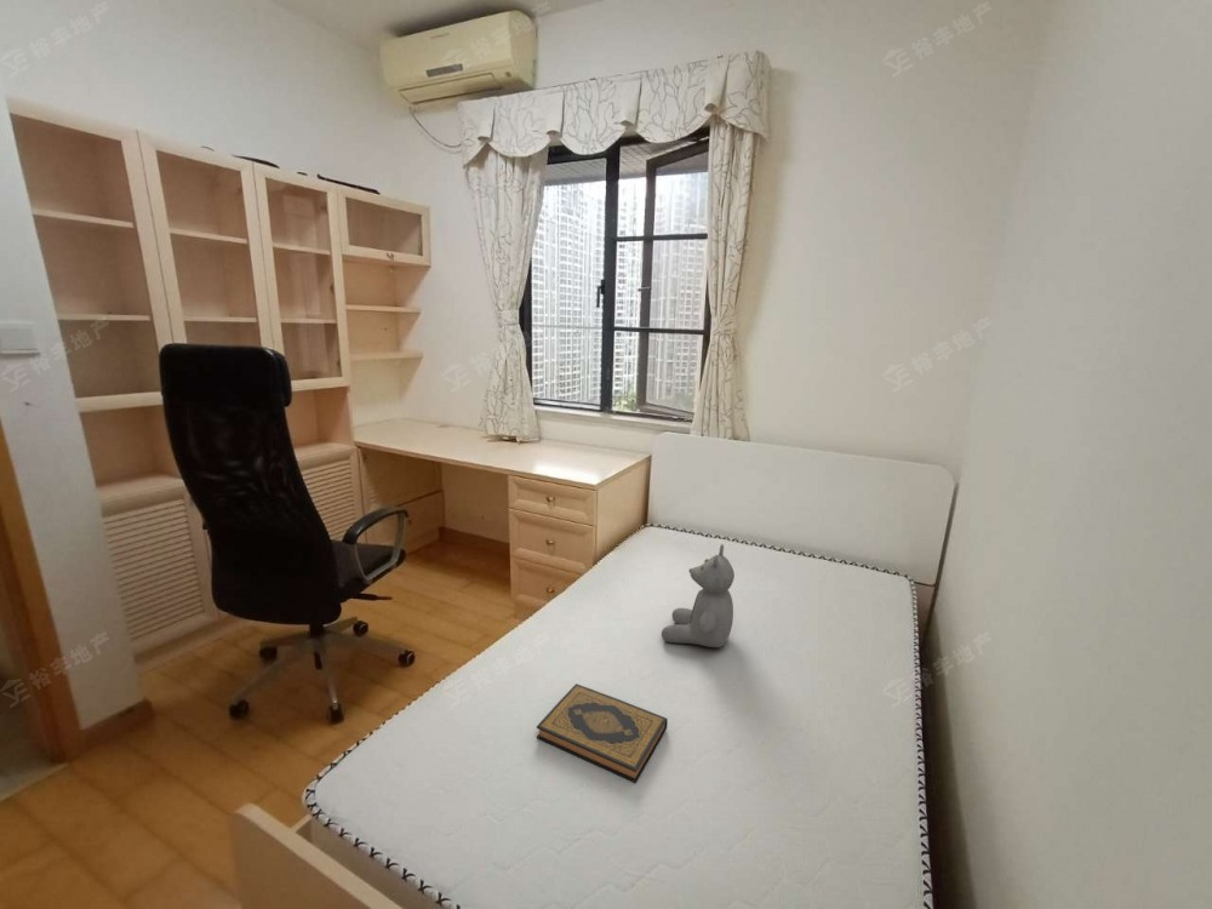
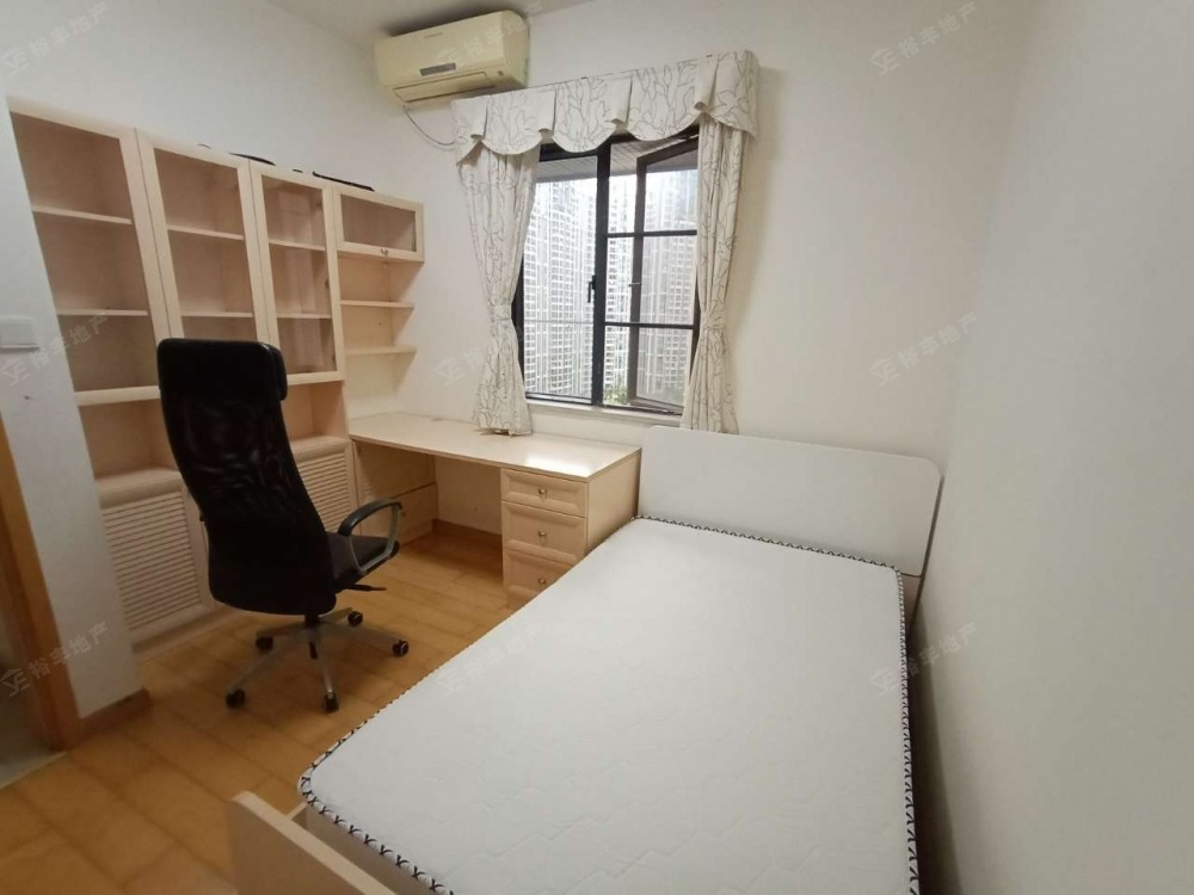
- hardback book [536,682,669,784]
- teddy bear [661,543,736,648]
